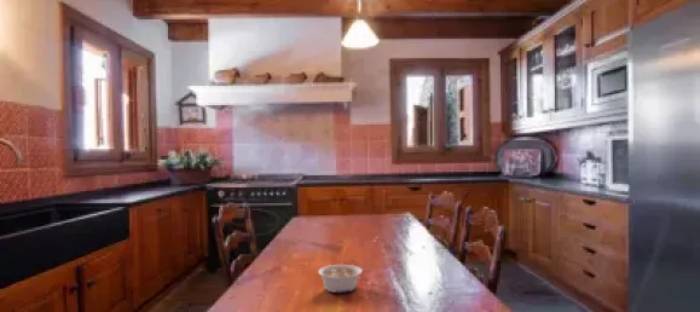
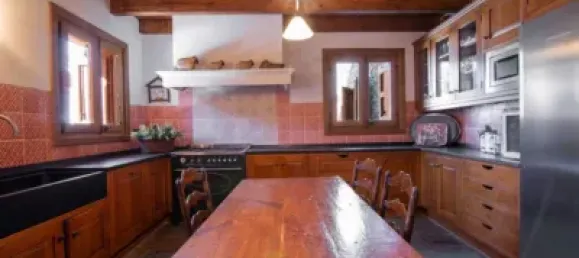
- legume [317,264,364,294]
